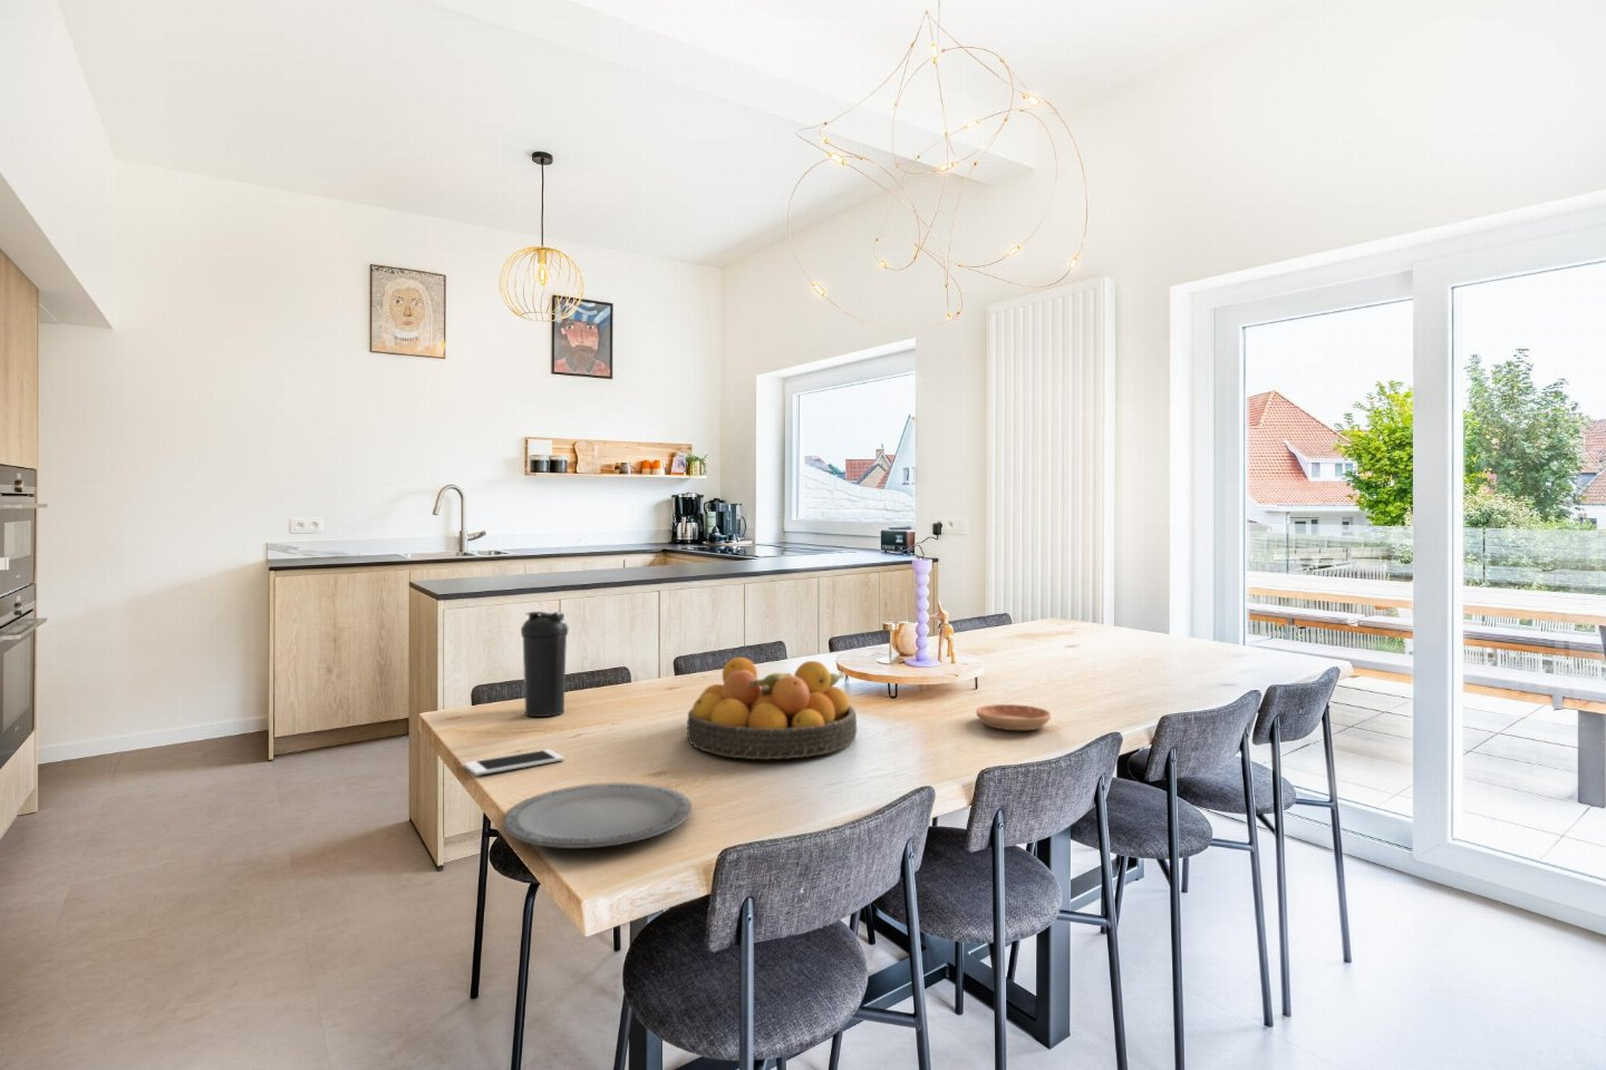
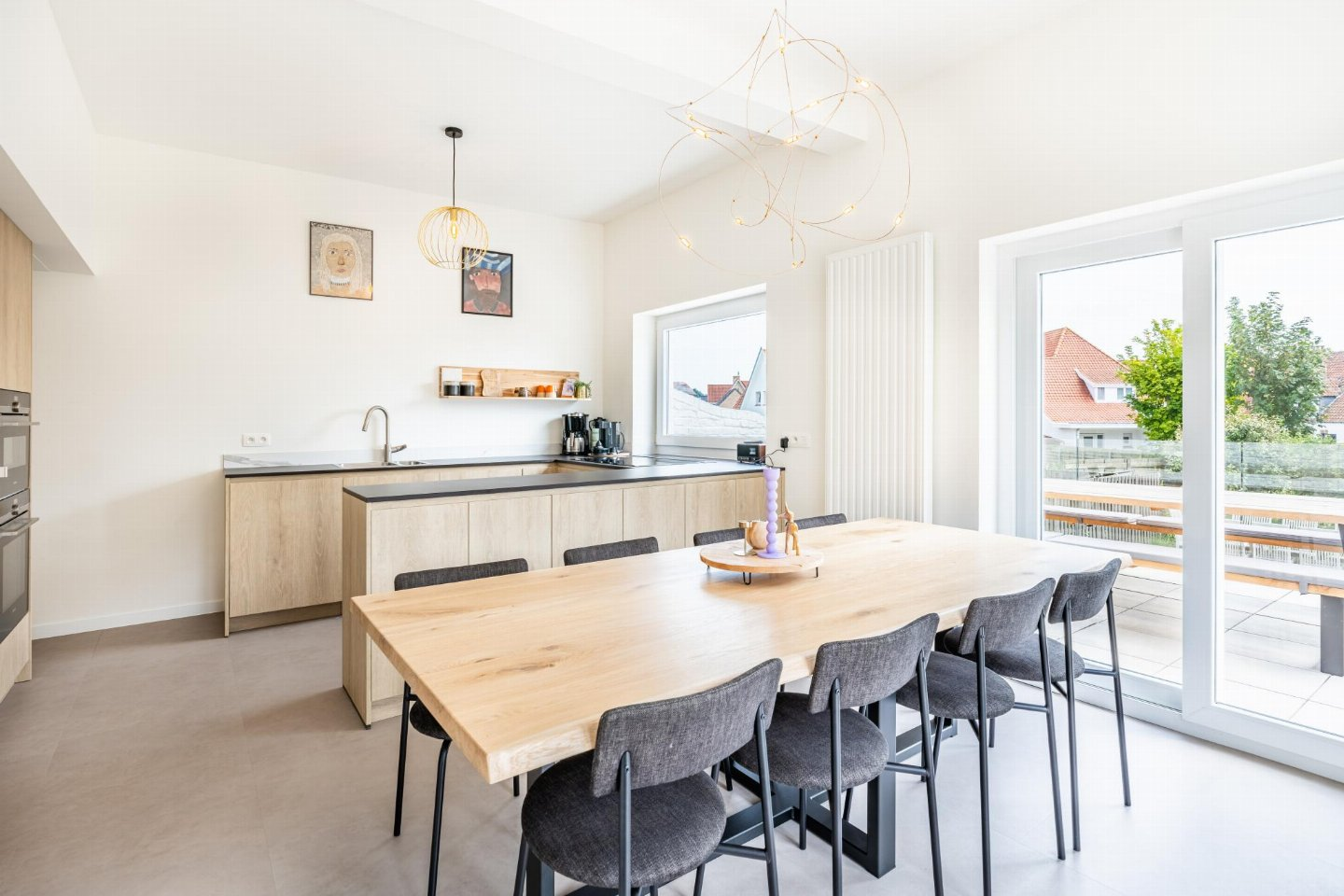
- water bottle [520,610,569,718]
- fruit bowl [686,657,858,761]
- cell phone [462,748,564,777]
- plate [502,781,693,849]
- saucer [975,703,1052,731]
